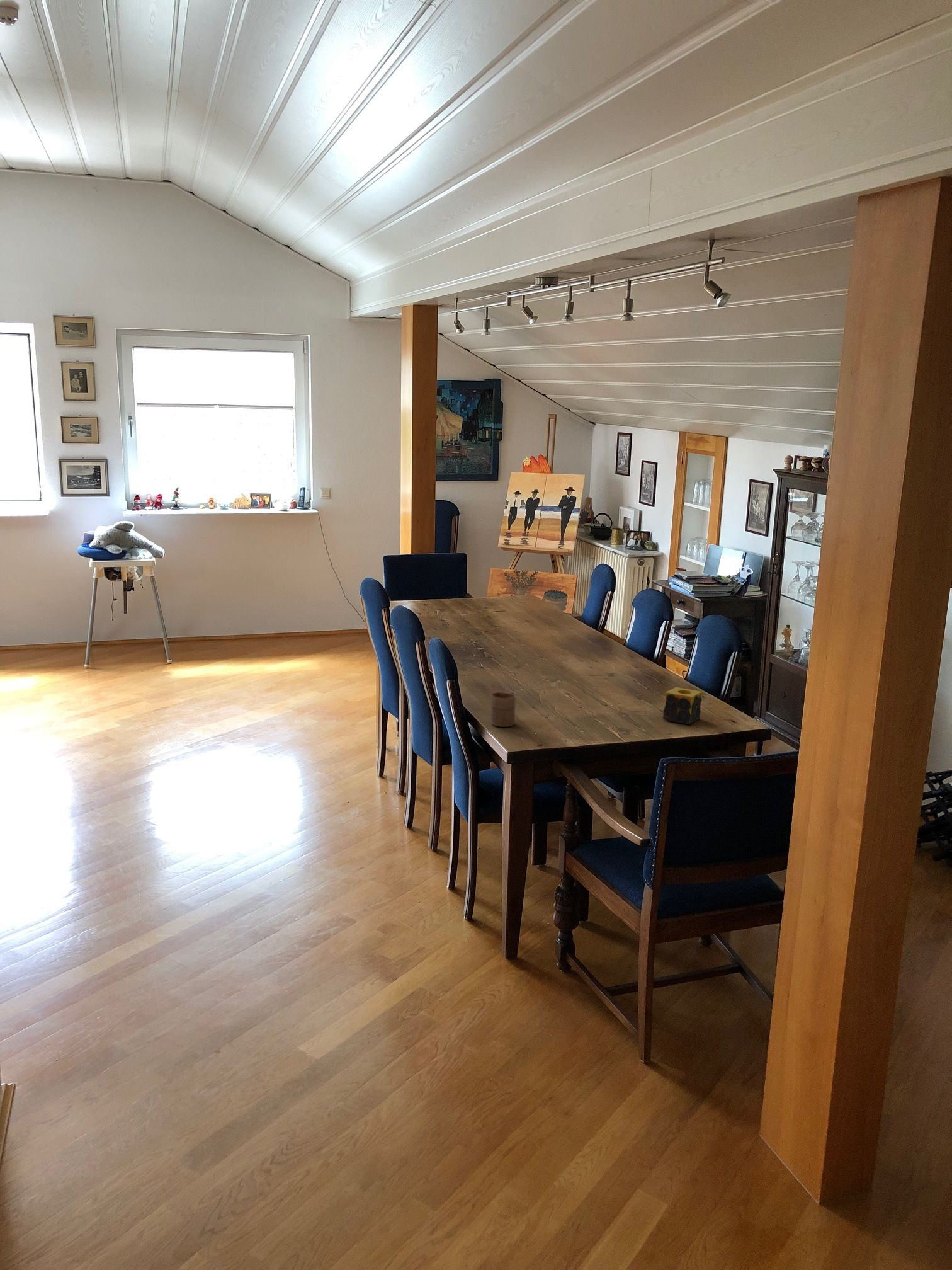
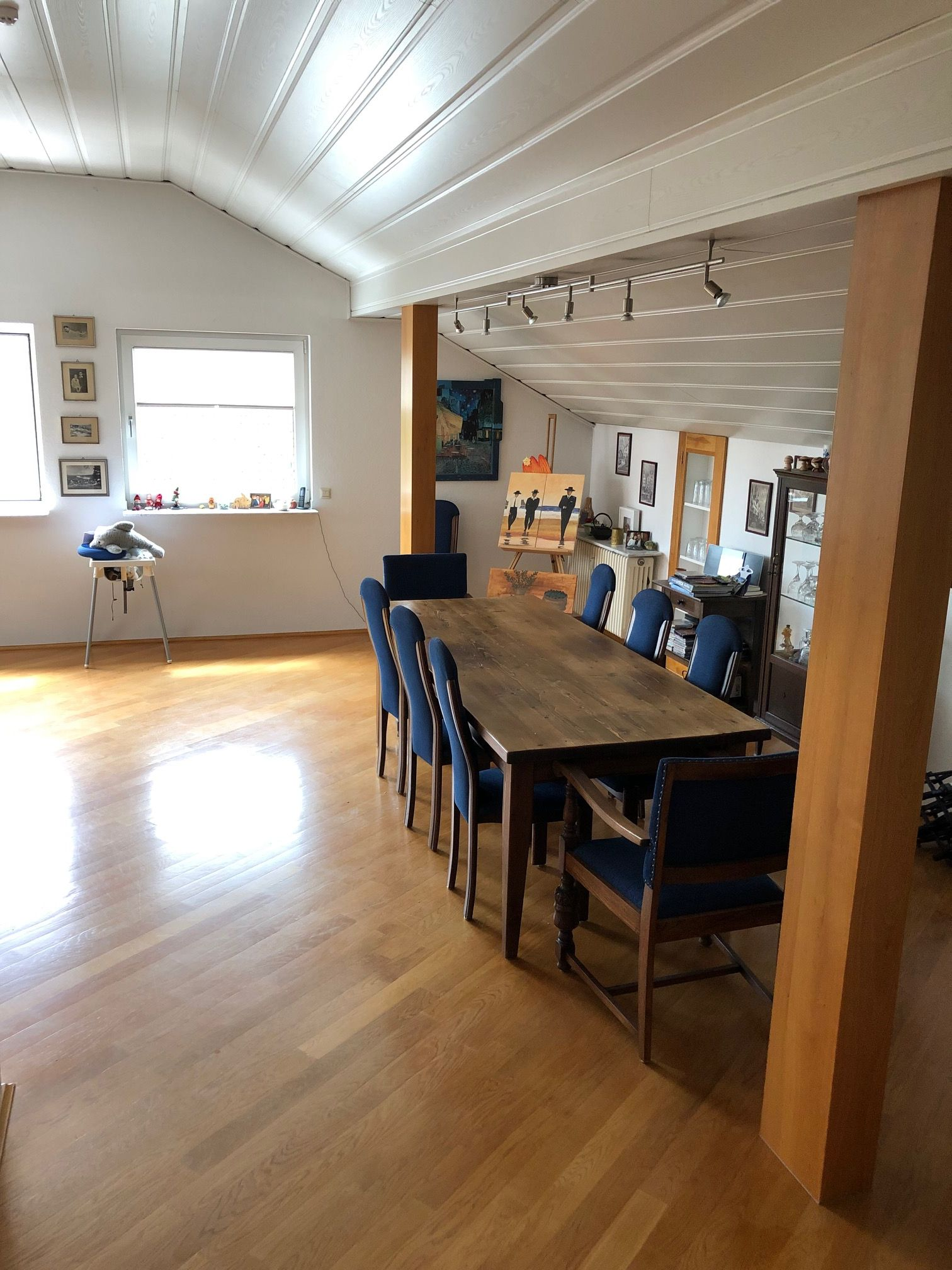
- candle [662,687,703,725]
- cup [490,691,516,728]
